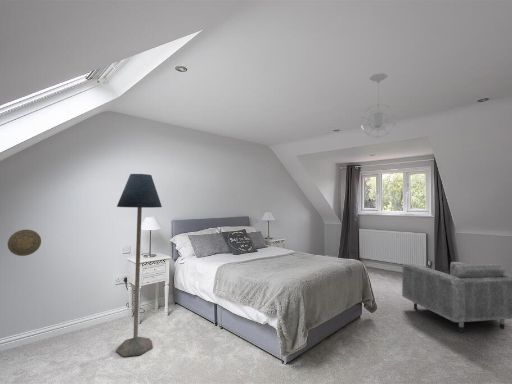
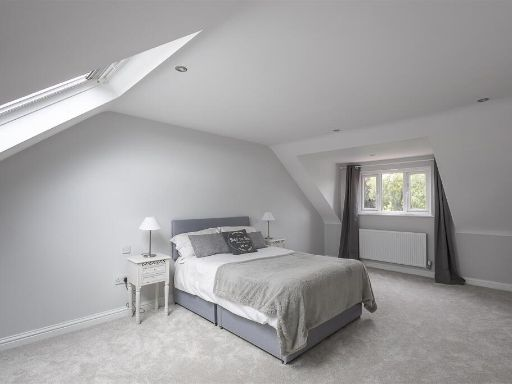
- pendant light [360,72,396,138]
- decorative plate [7,228,42,257]
- floor lamp [115,173,163,358]
- armchair [401,261,512,333]
